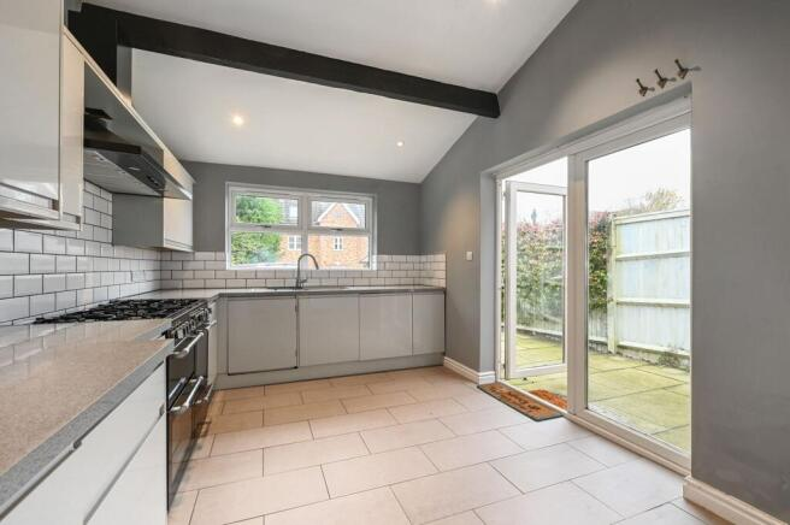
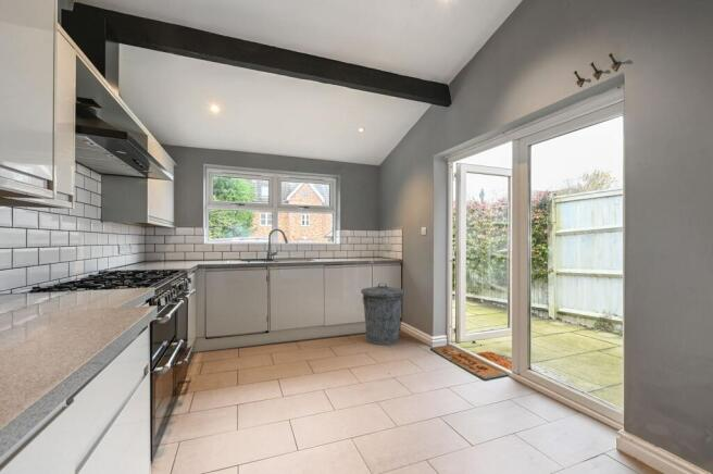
+ trash can [360,282,404,346]
